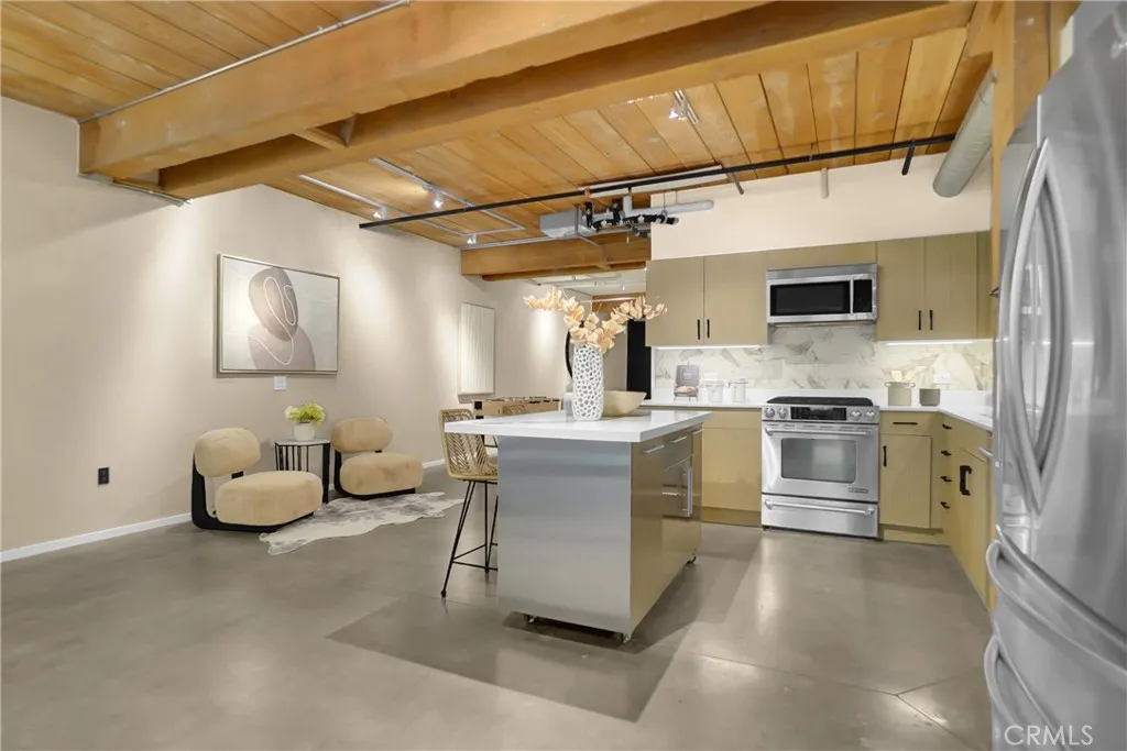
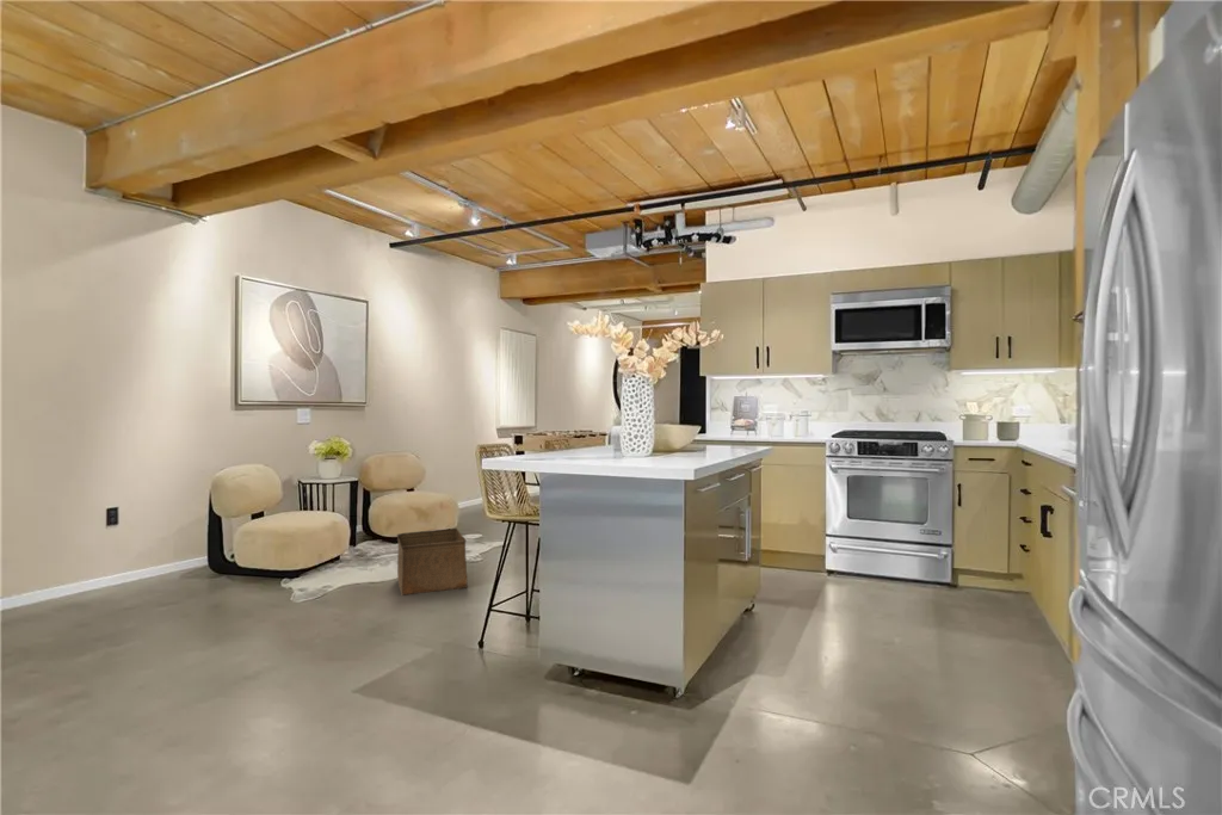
+ storage bin [396,527,469,597]
